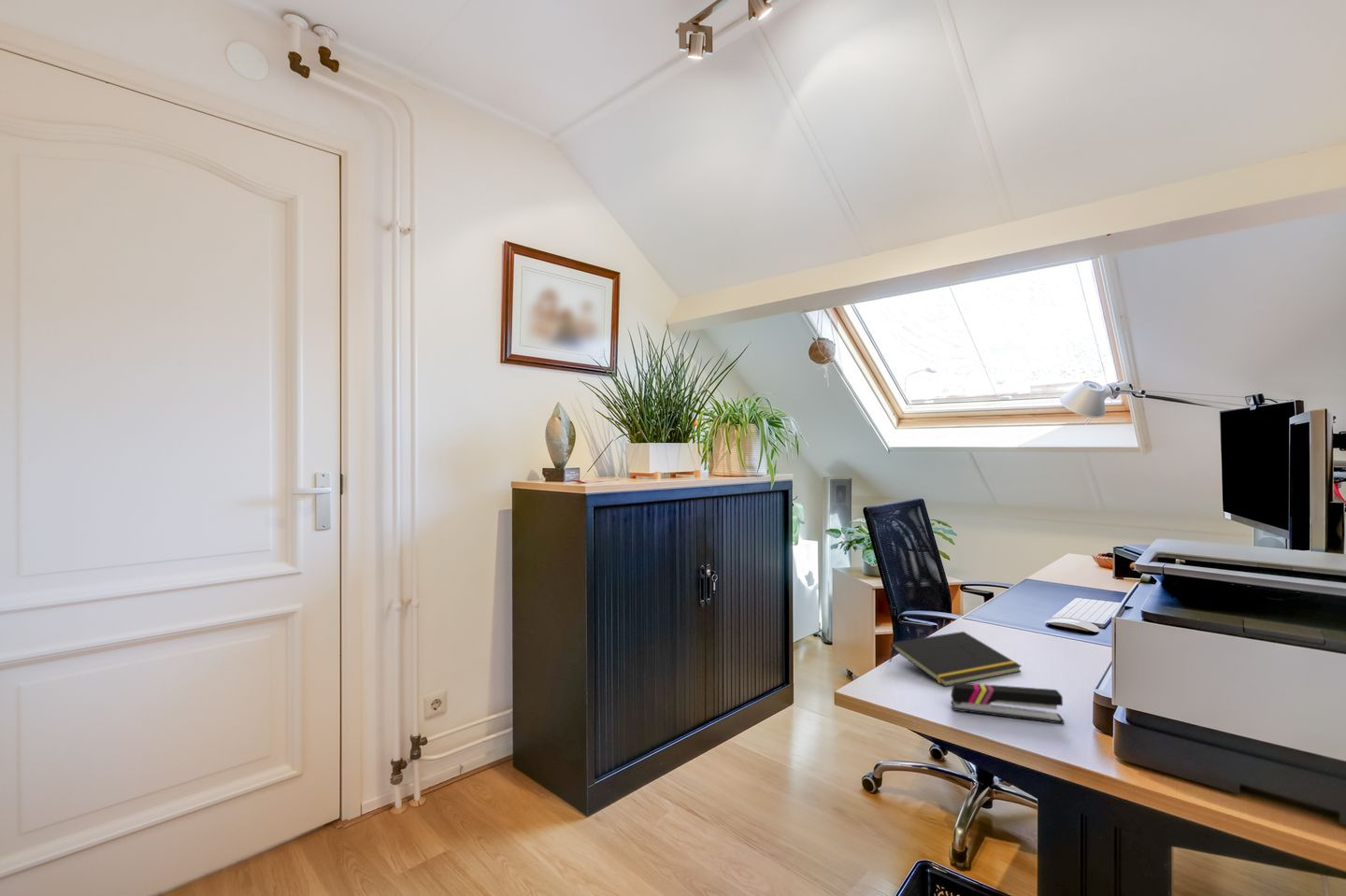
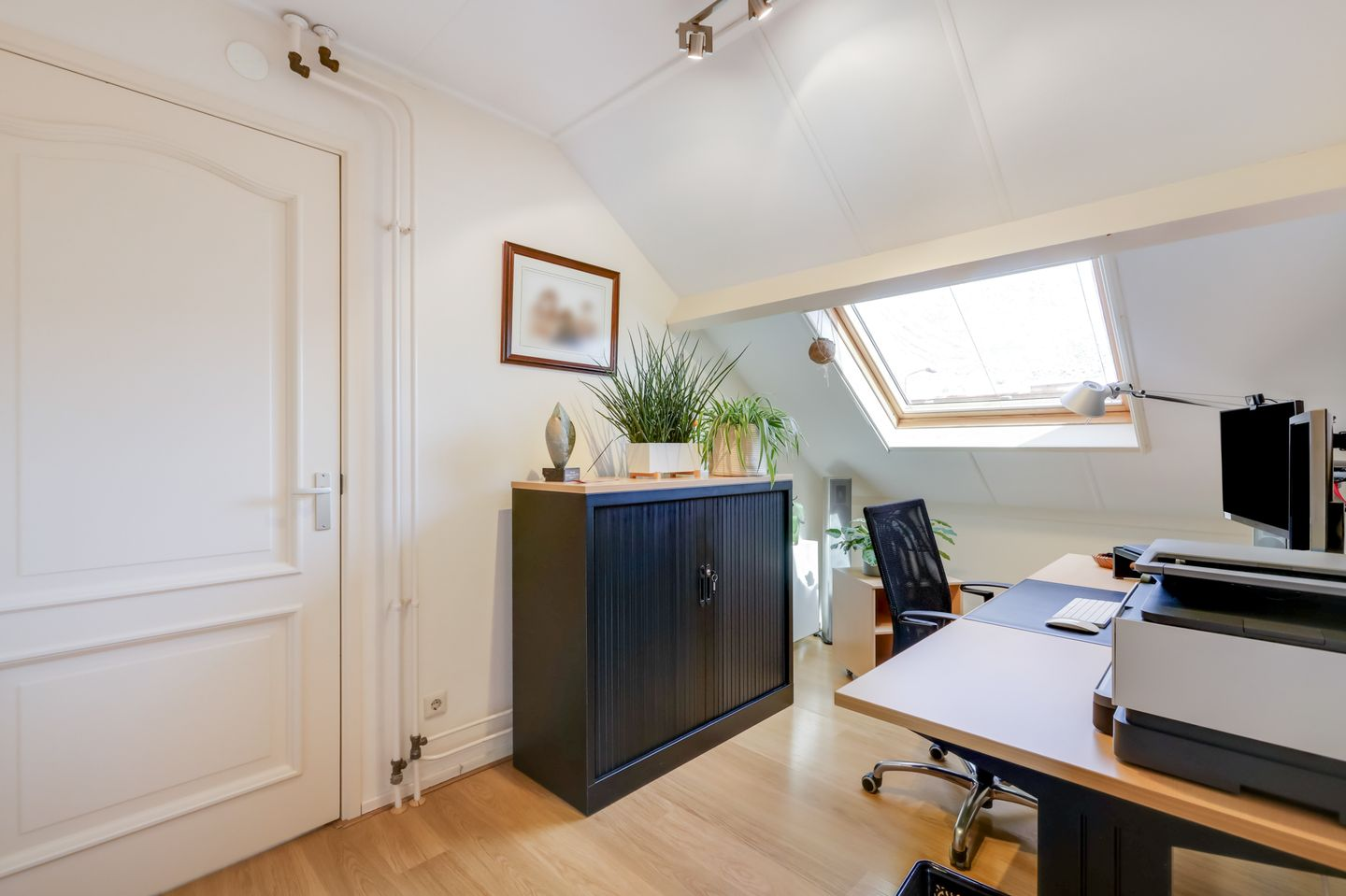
- notepad [889,631,1023,688]
- stapler [950,682,1065,725]
